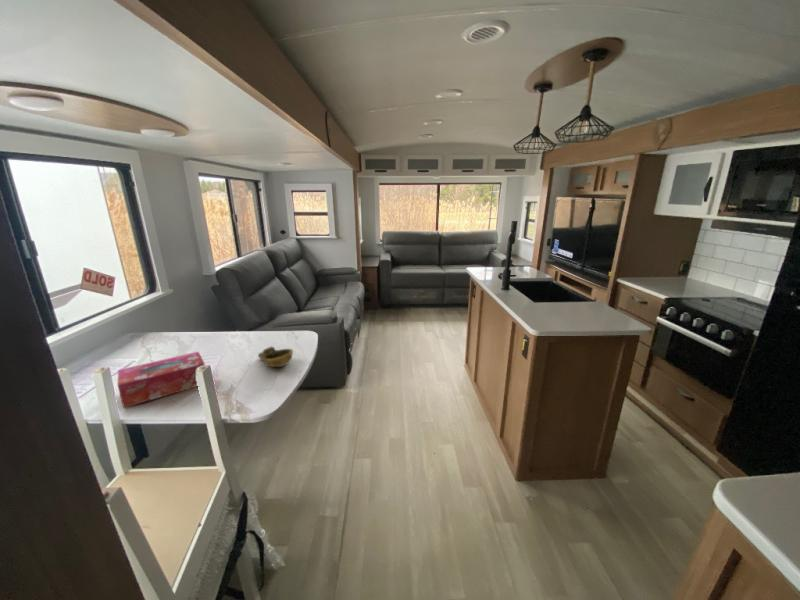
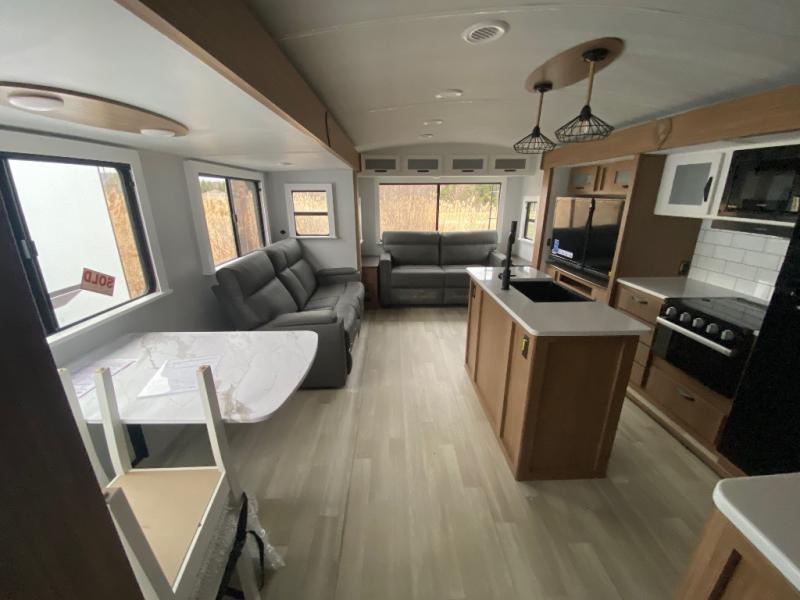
- tissue box [117,351,206,409]
- decorative bowl [257,346,294,368]
